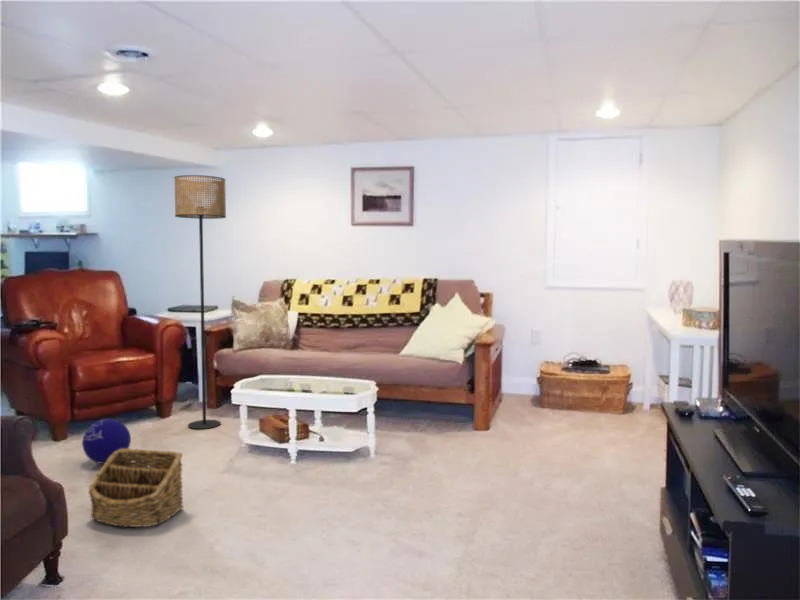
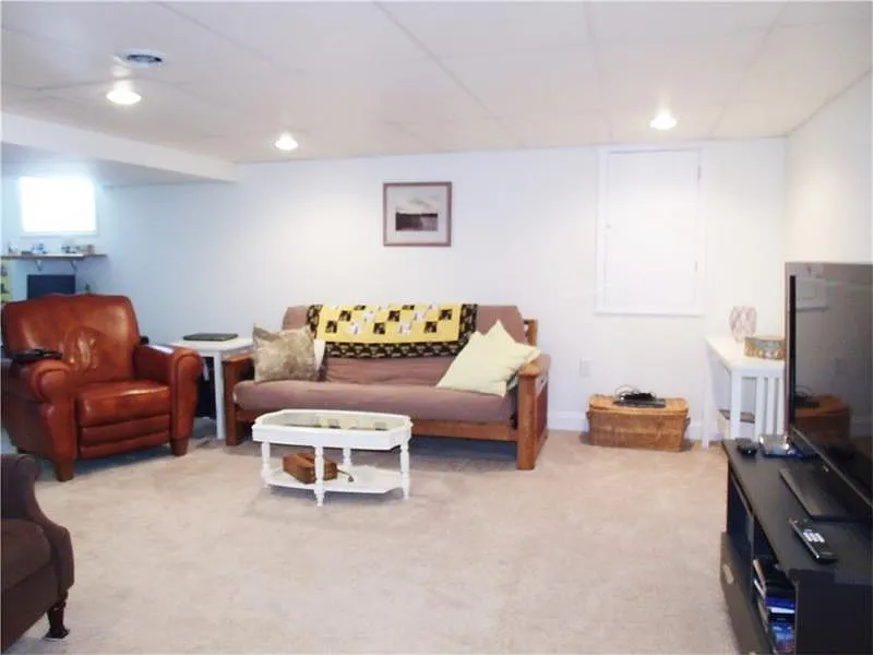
- ball [81,418,132,465]
- basket [87,448,184,528]
- floor lamp [173,174,227,430]
